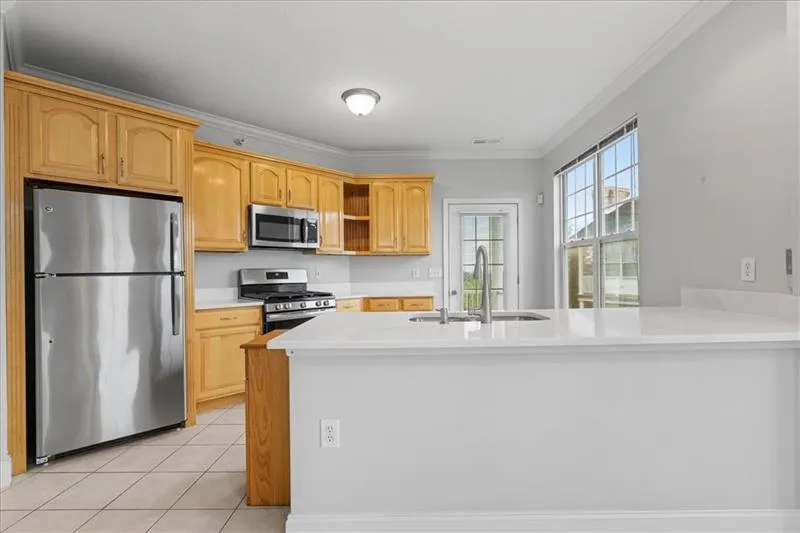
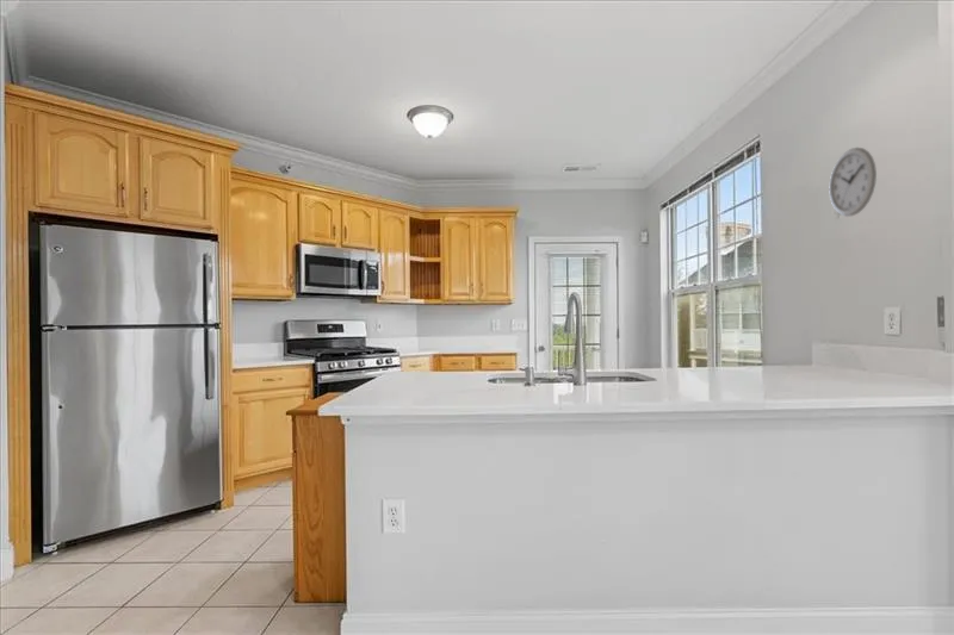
+ wall clock [828,147,878,218]
